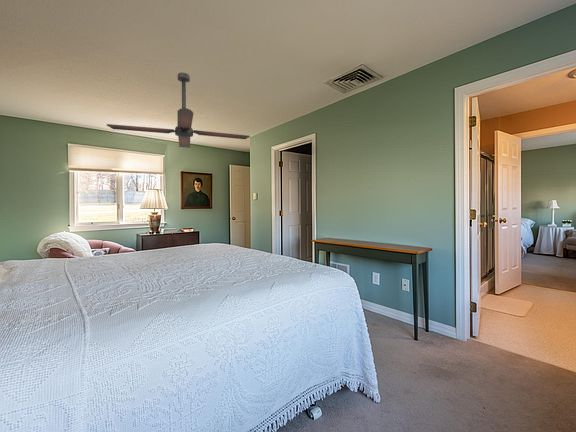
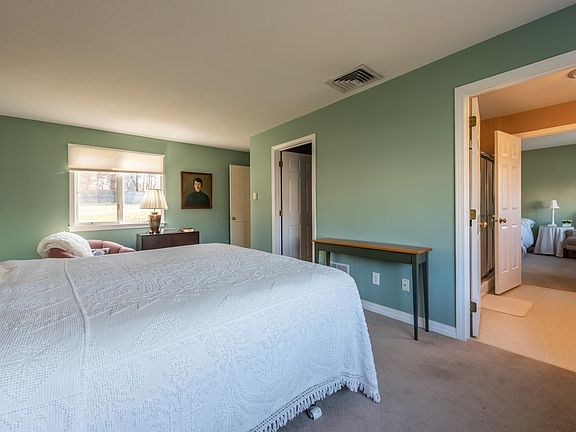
- ceiling fan [105,72,251,149]
